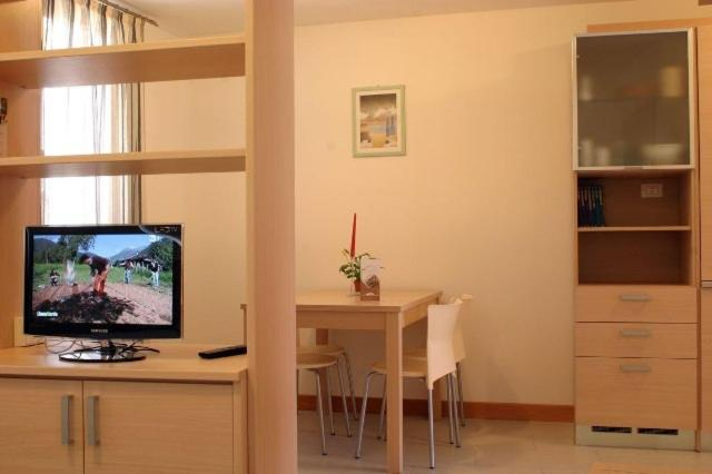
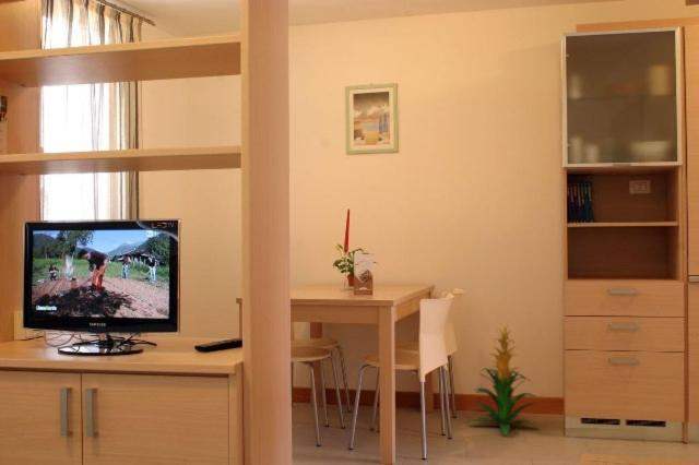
+ indoor plant [466,321,541,436]
